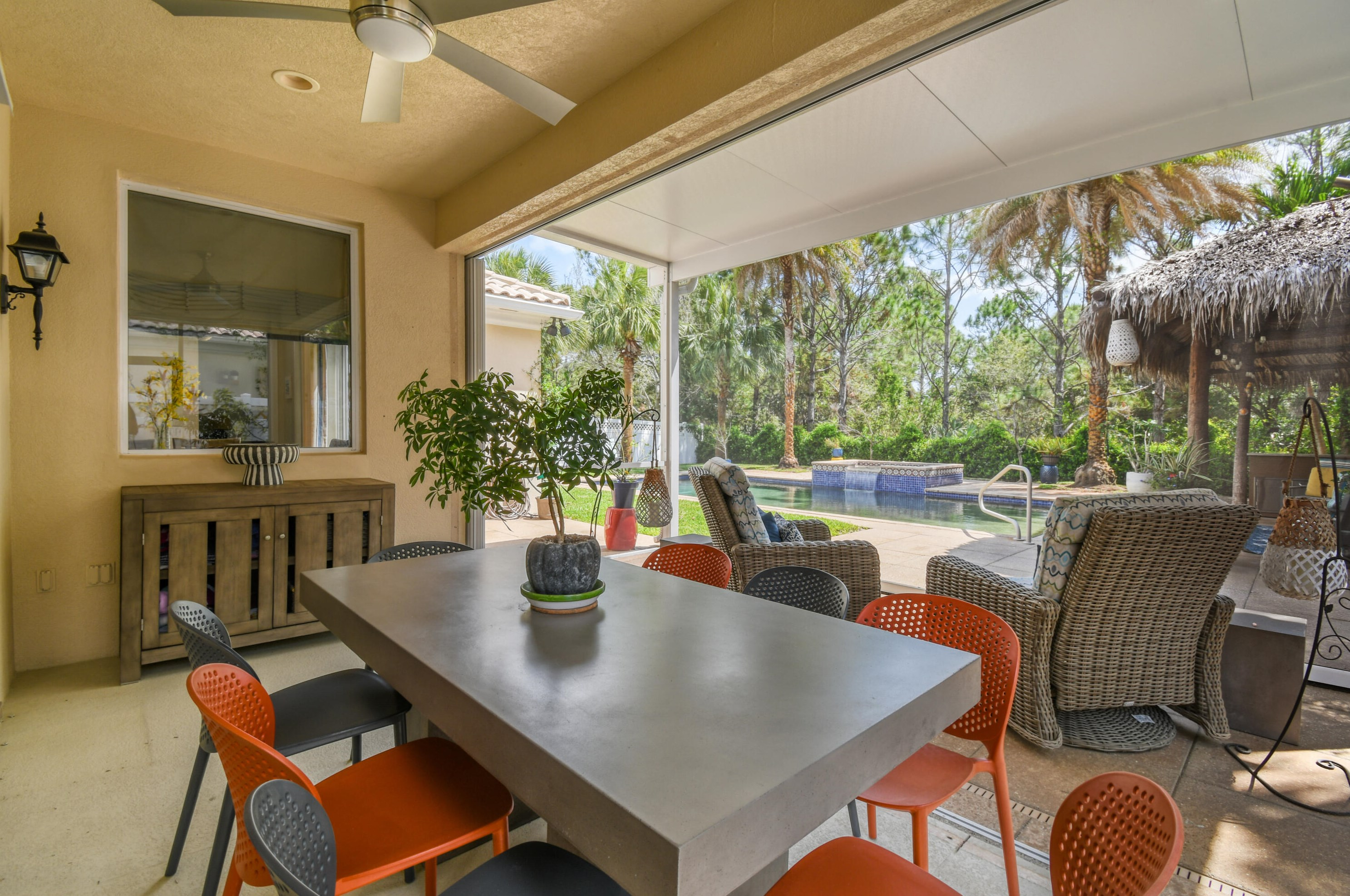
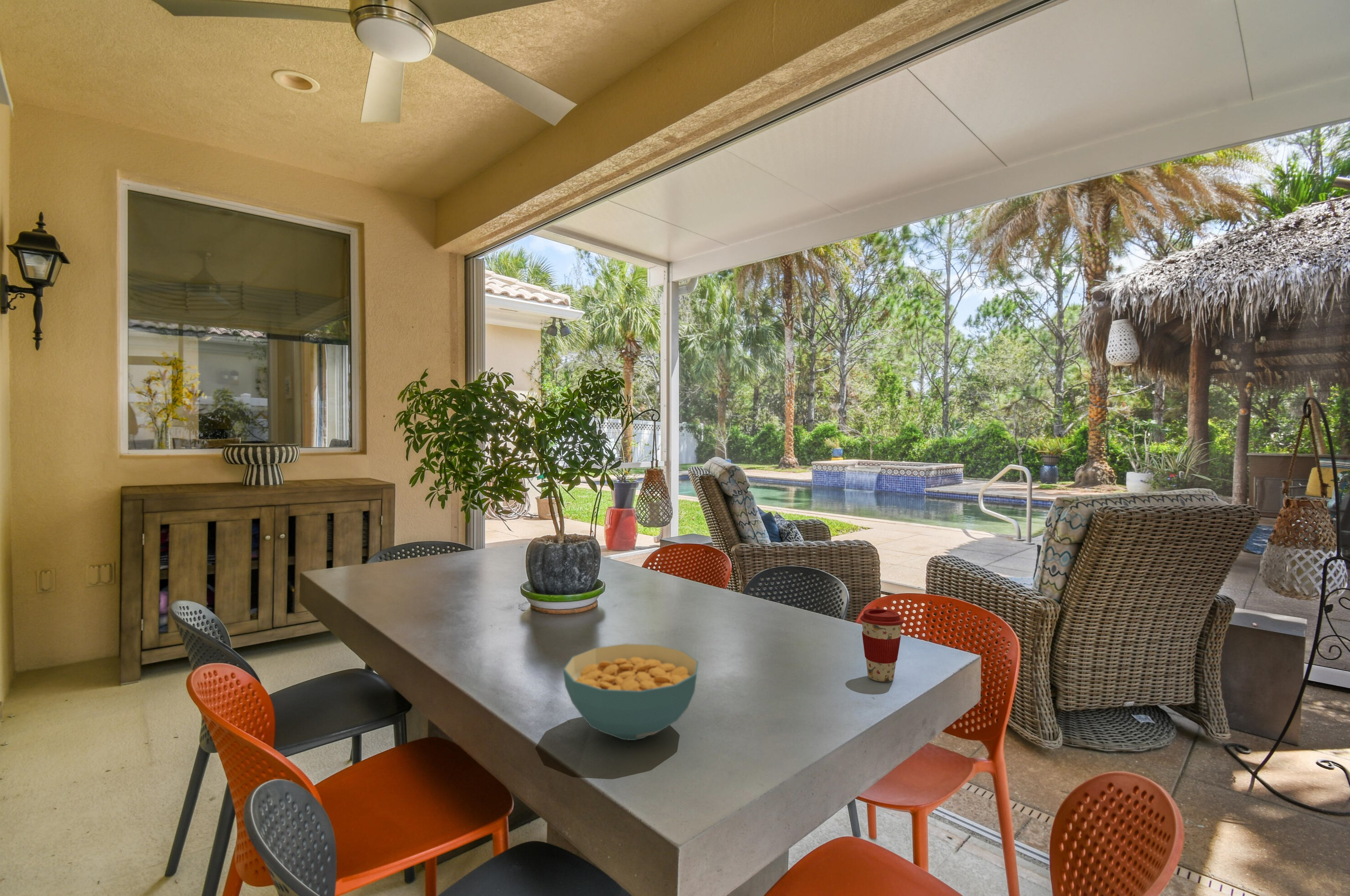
+ cereal bowl [562,643,699,741]
+ coffee cup [860,608,904,682]
